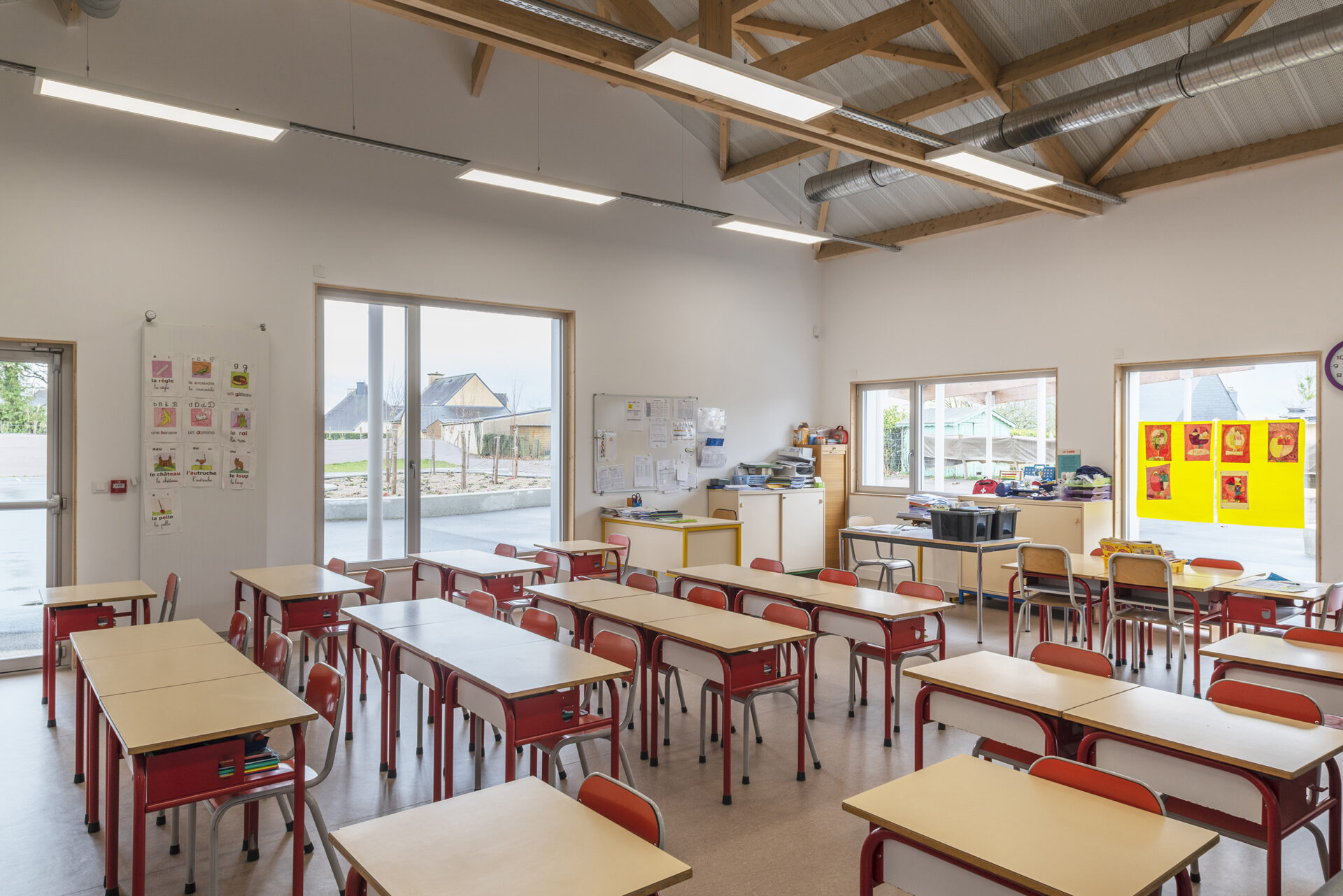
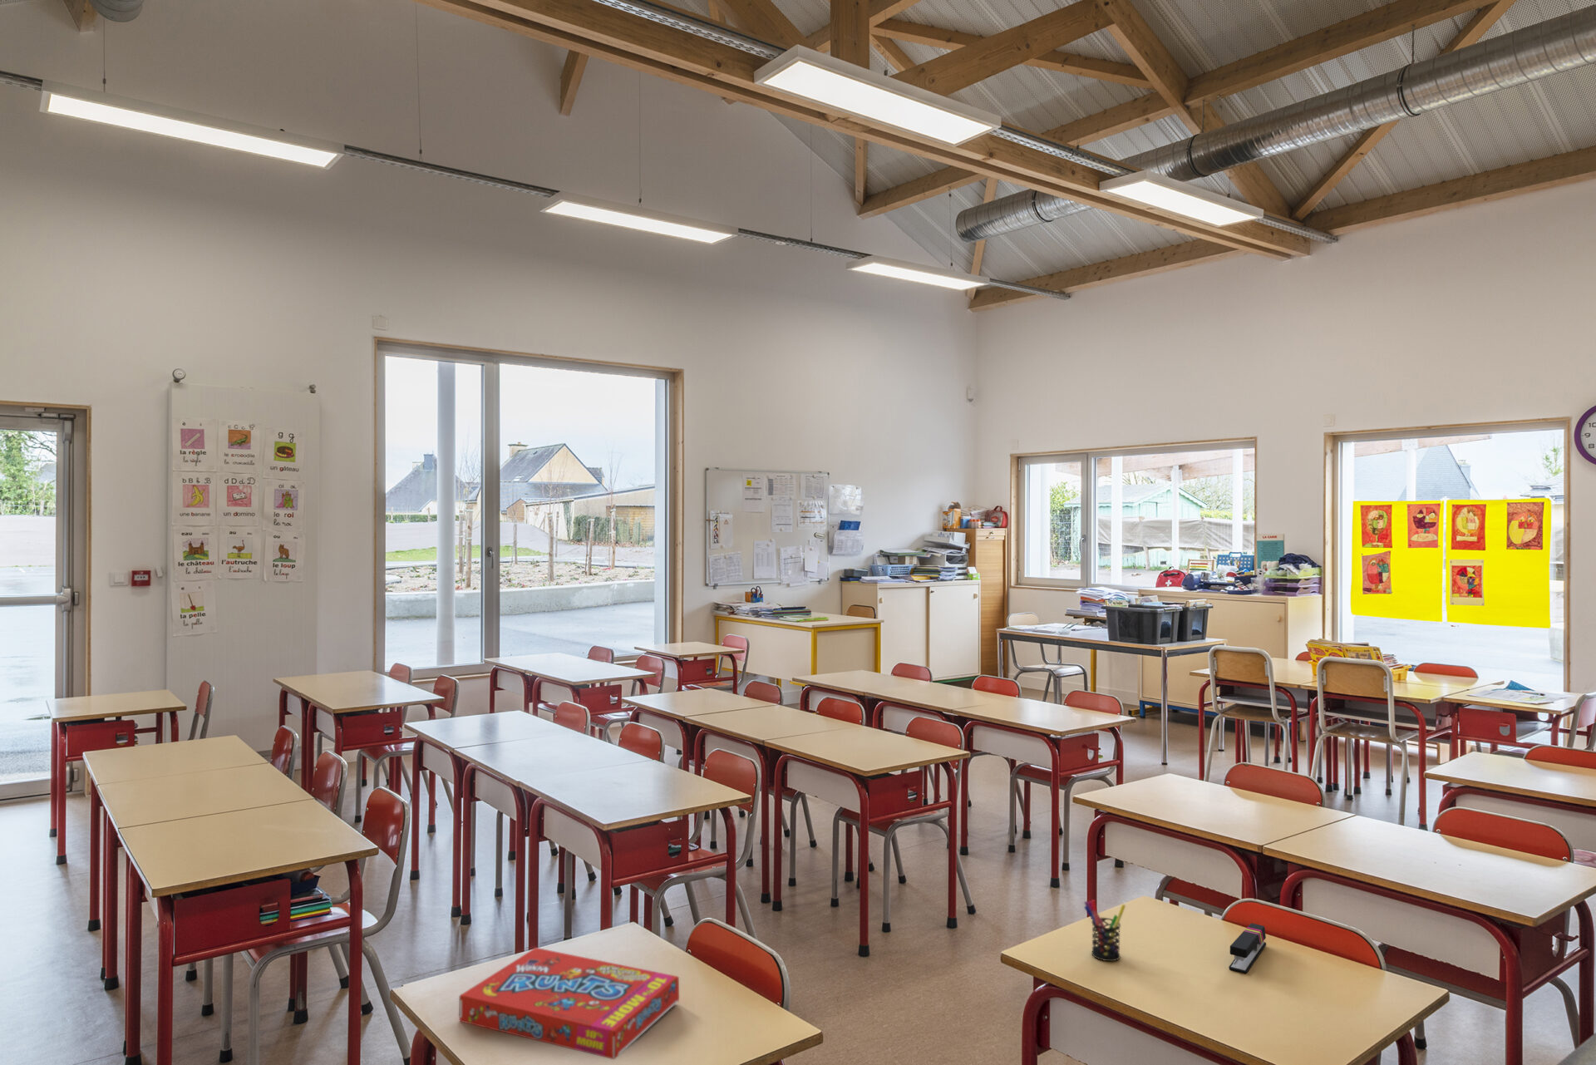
+ snack box [458,947,680,1060]
+ stapler [1229,922,1267,975]
+ pen holder [1083,899,1127,962]
